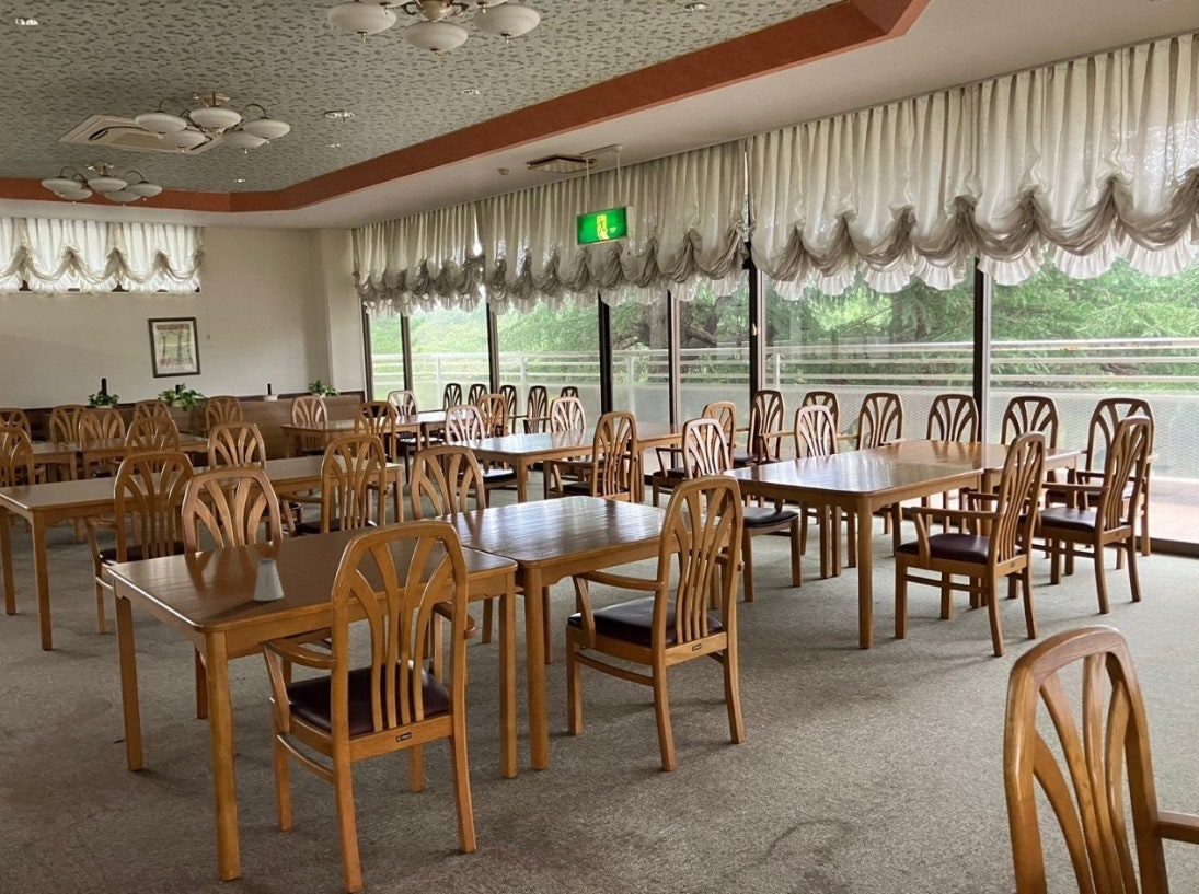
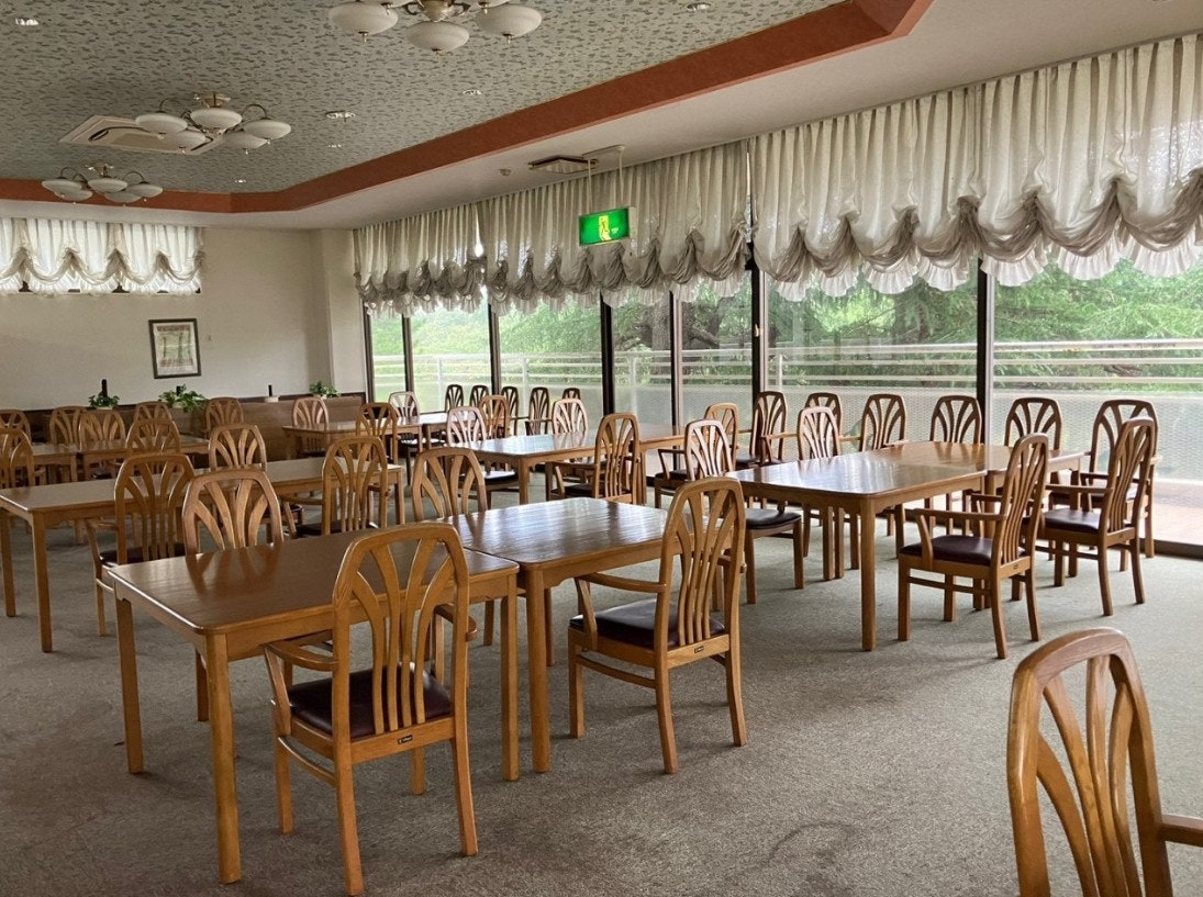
- saltshaker [253,557,285,602]
